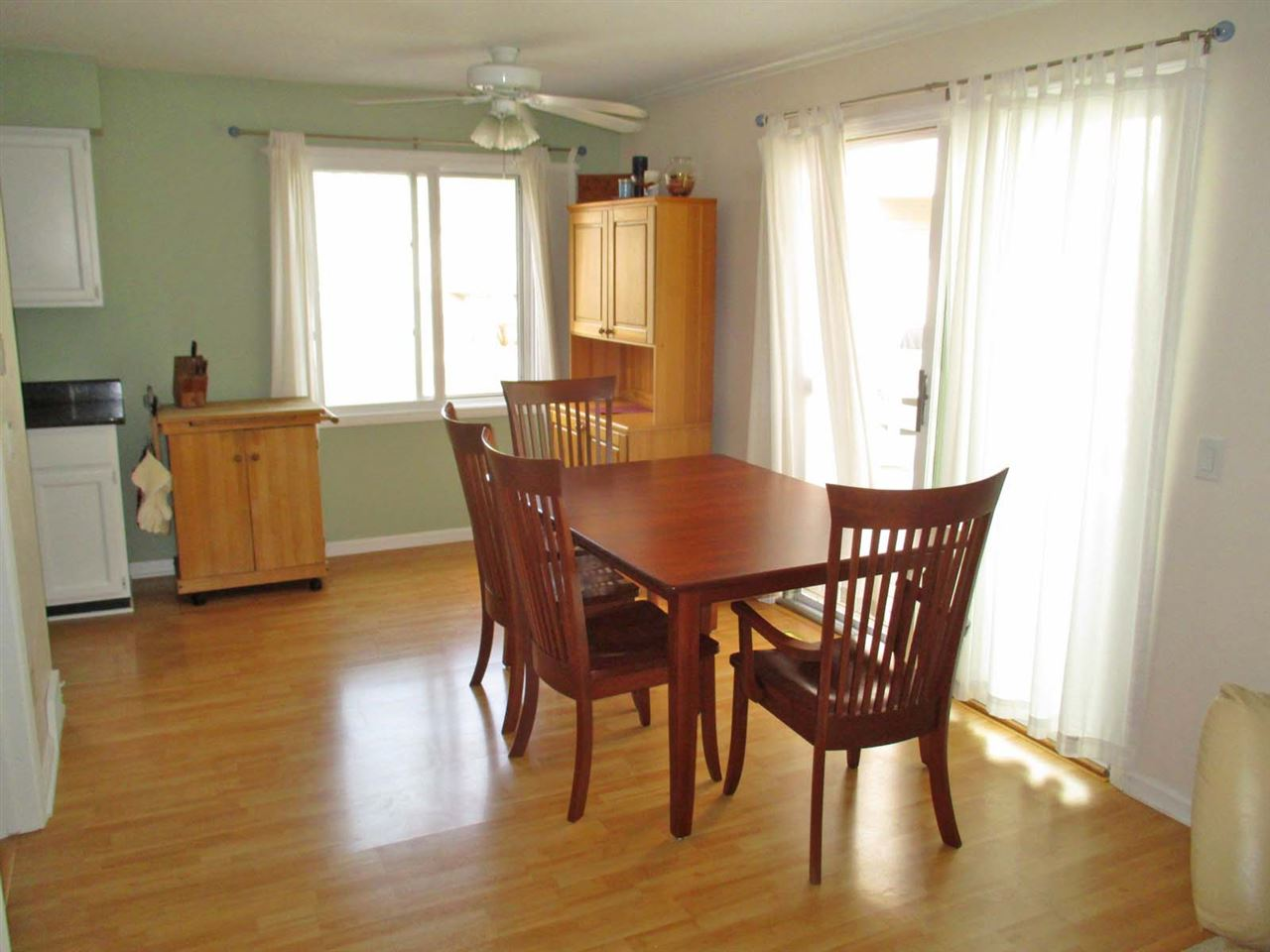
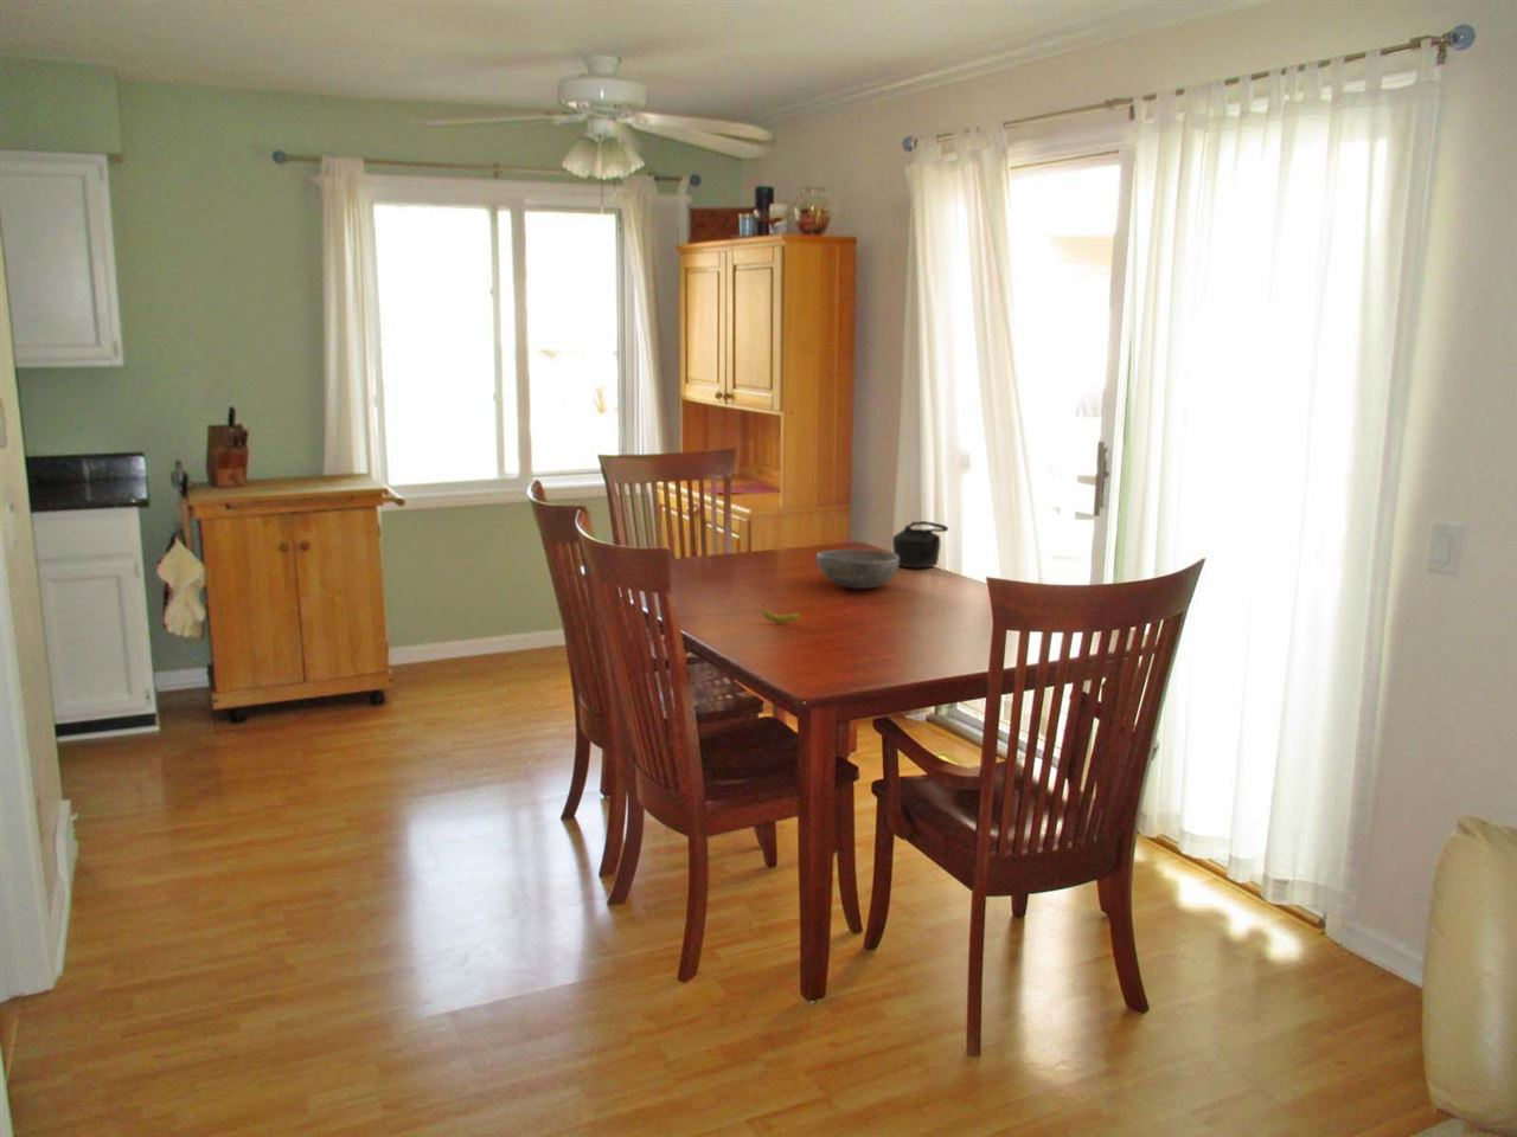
+ fruit [762,603,803,625]
+ teapot [891,520,950,568]
+ bowl [816,548,899,590]
